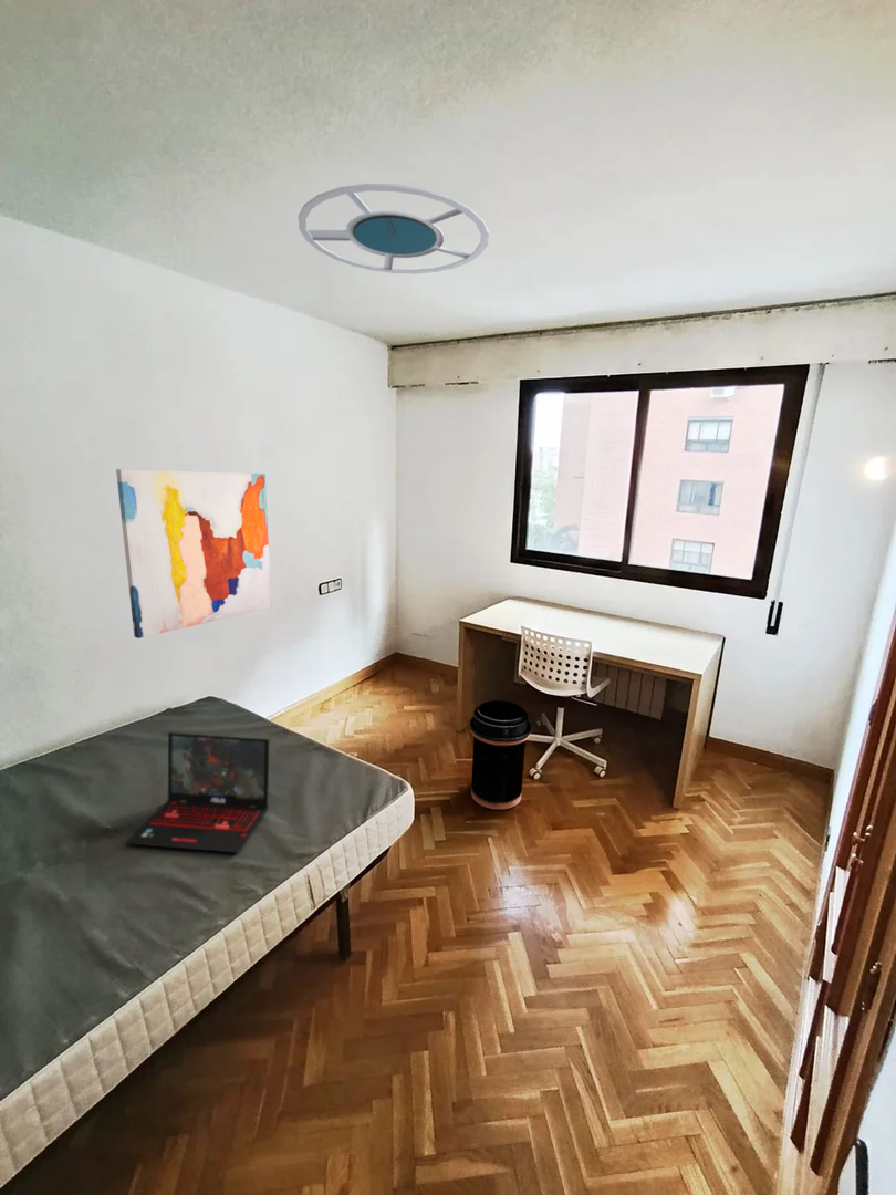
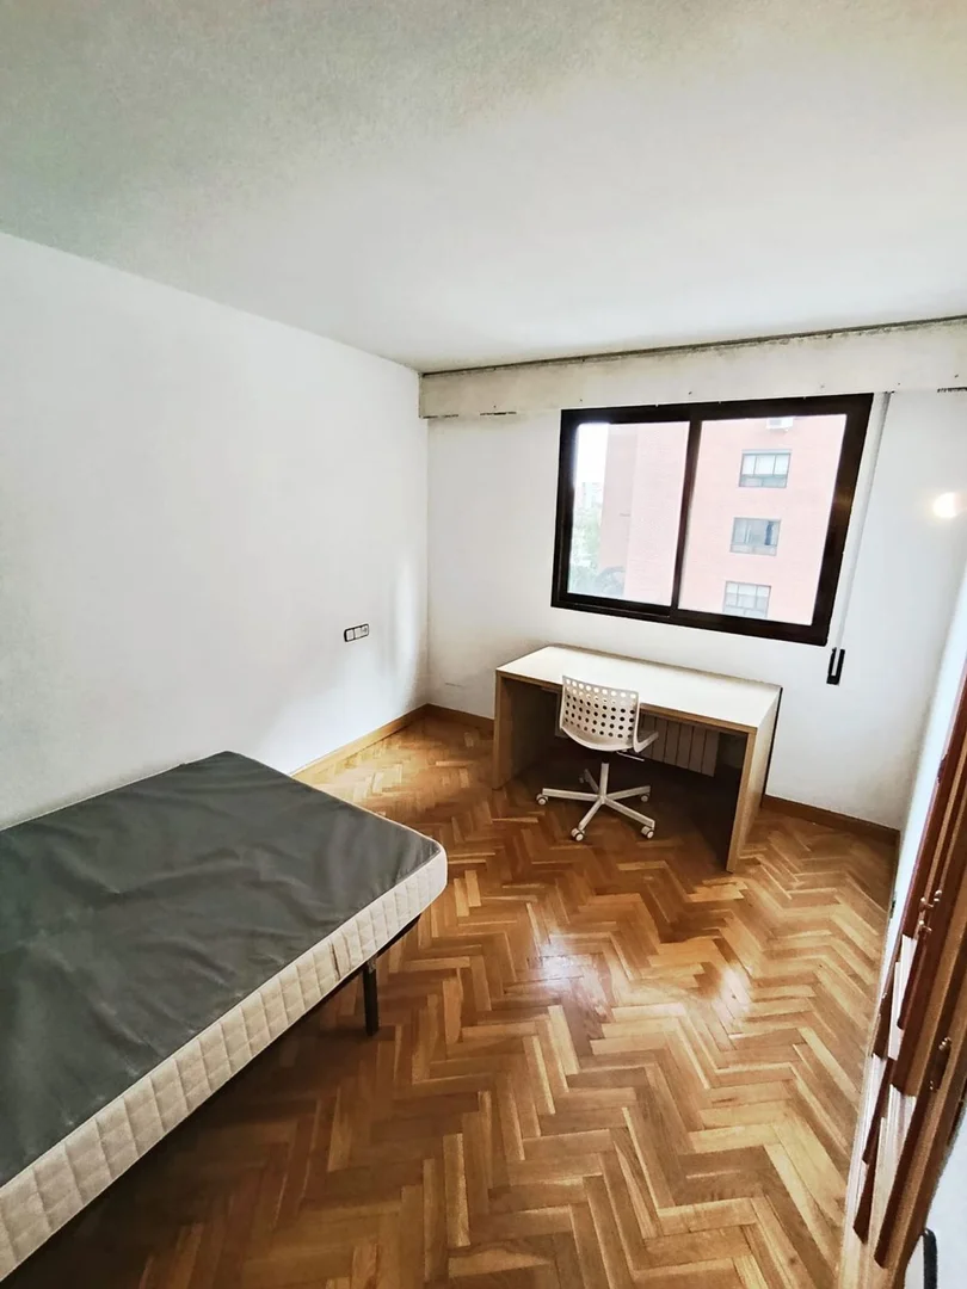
- laptop [125,731,270,854]
- wall art [115,468,272,640]
- ceiling lamp [298,183,490,274]
- trash can [469,699,532,810]
